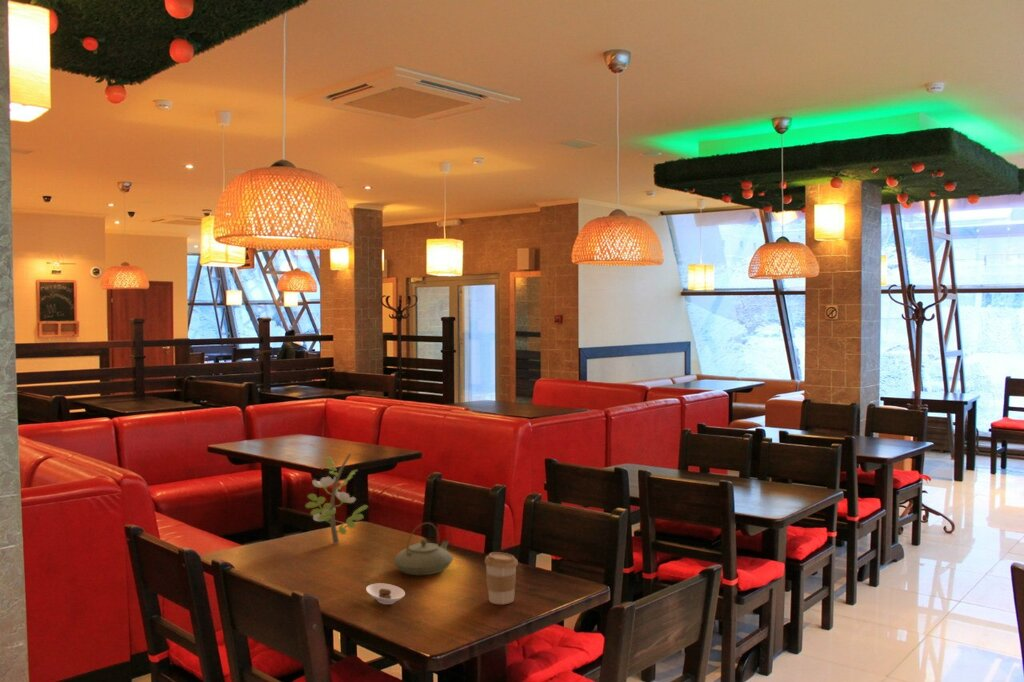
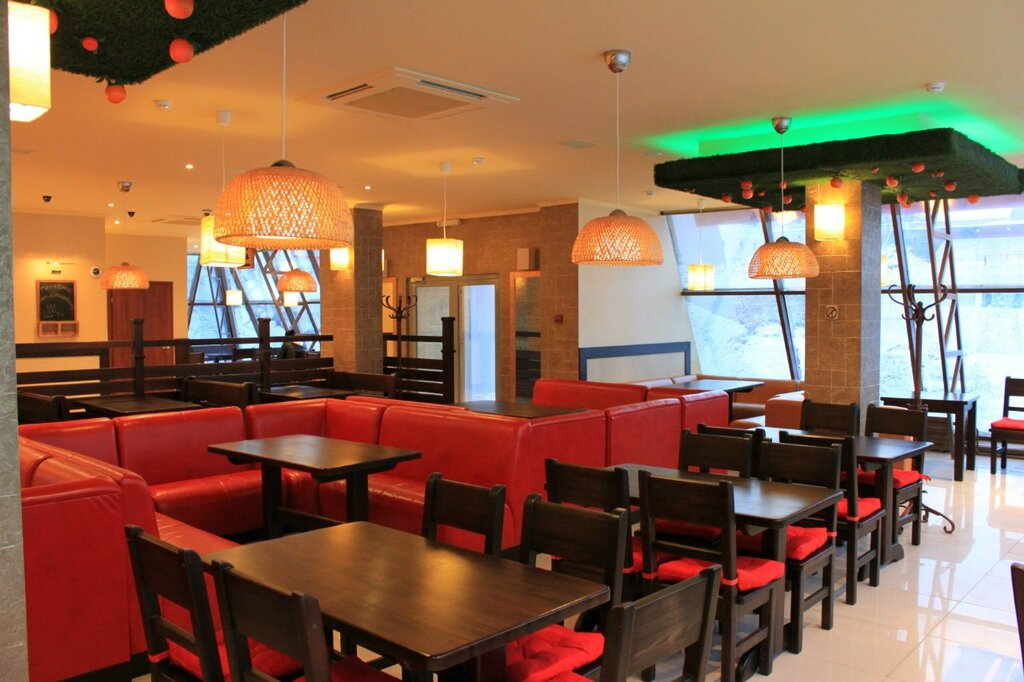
- flower [304,453,369,545]
- coffee cup [484,551,519,605]
- teapot [392,521,454,576]
- saucer [365,582,406,605]
